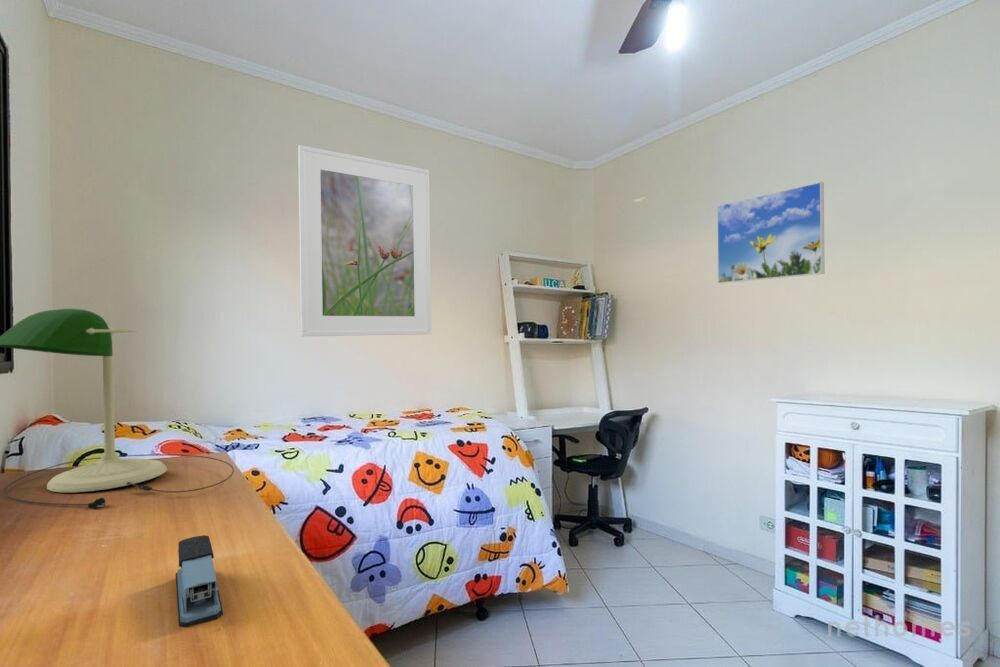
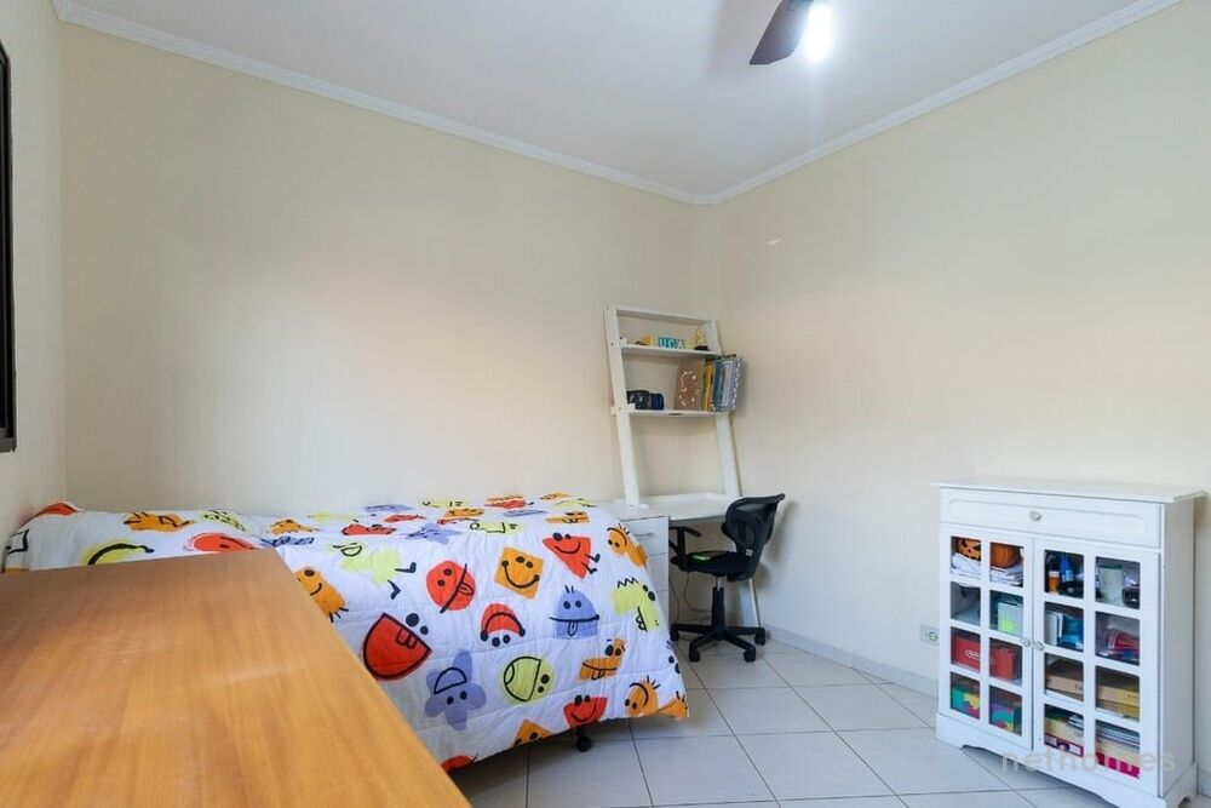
- desk lamp [0,308,235,511]
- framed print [297,144,432,337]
- stapler [175,534,224,628]
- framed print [716,181,825,284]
